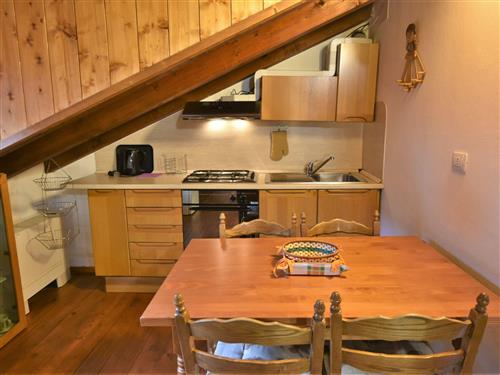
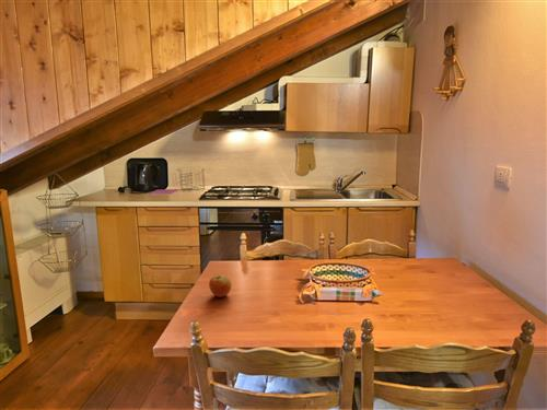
+ apple [208,273,232,298]
